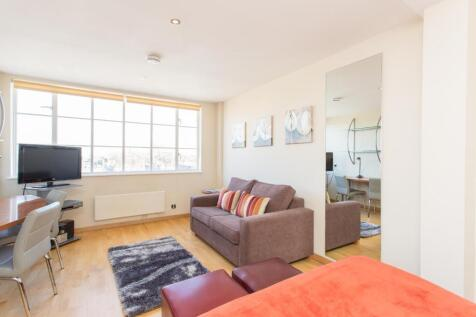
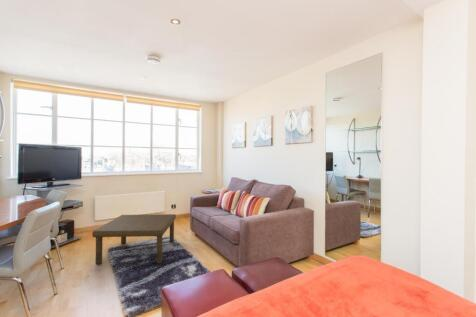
+ coffee table [91,213,177,266]
